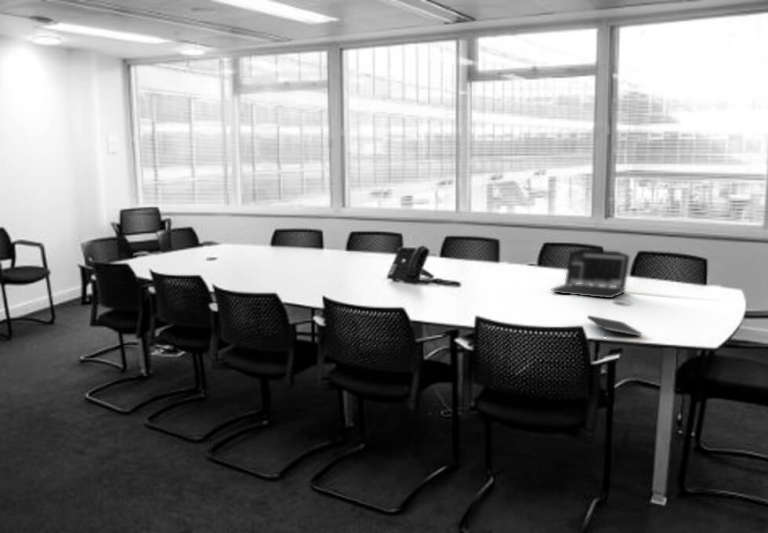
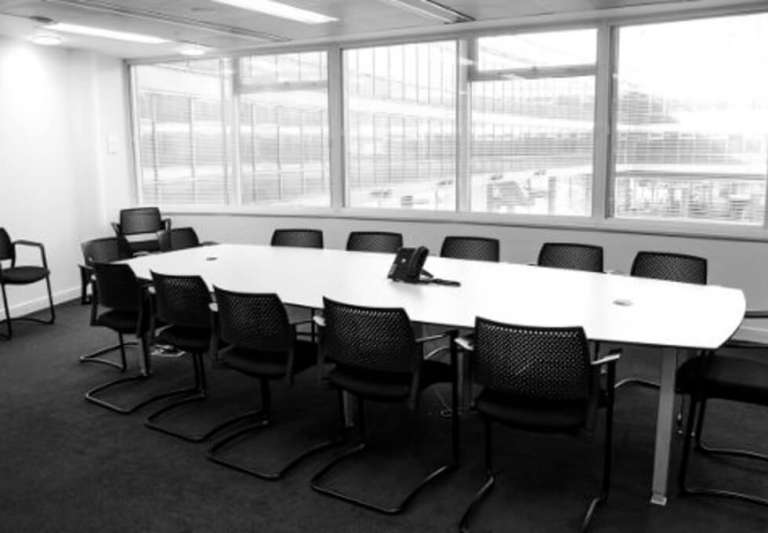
- notepad [586,314,643,337]
- laptop [551,248,631,299]
